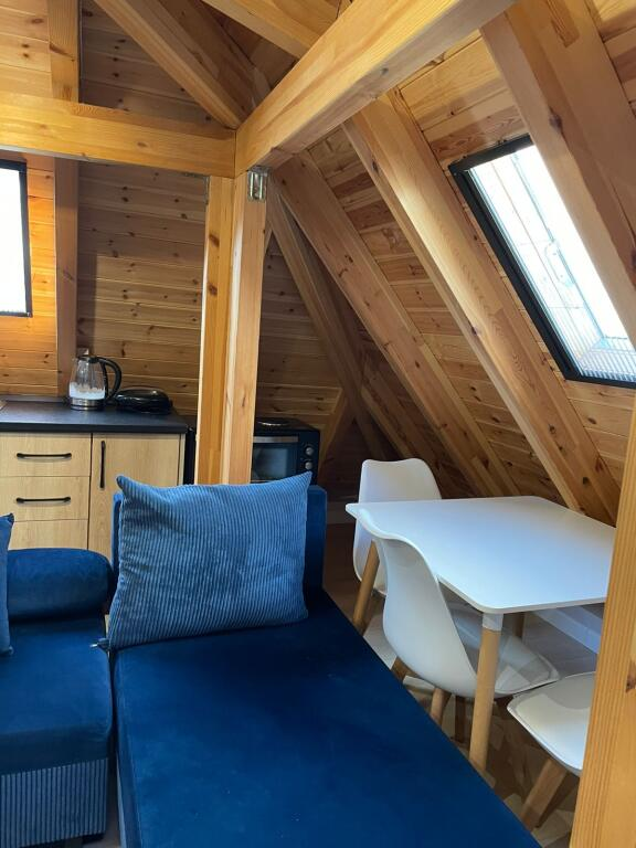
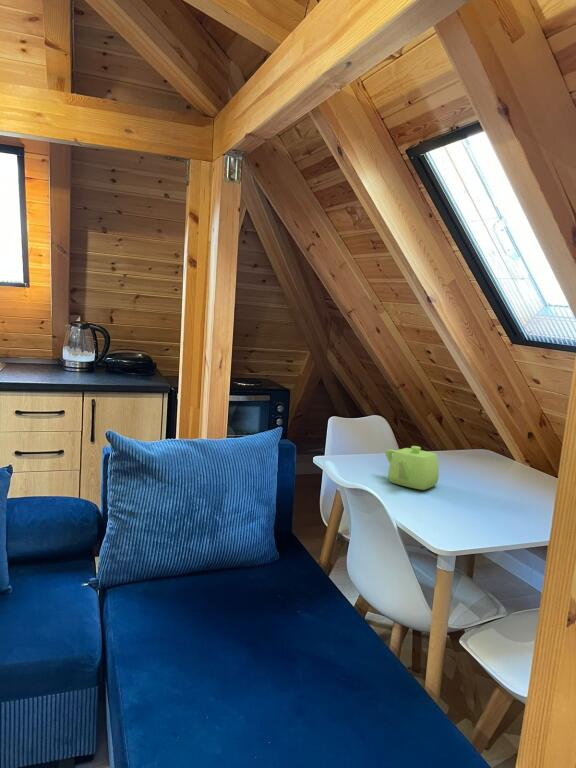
+ teapot [385,445,440,491]
